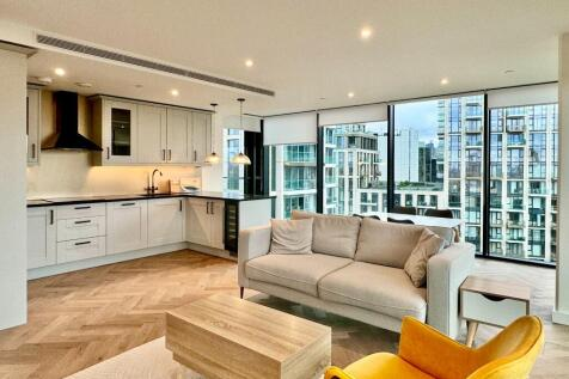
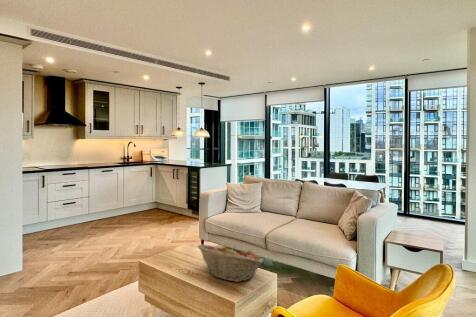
+ fruit basket [196,243,264,283]
